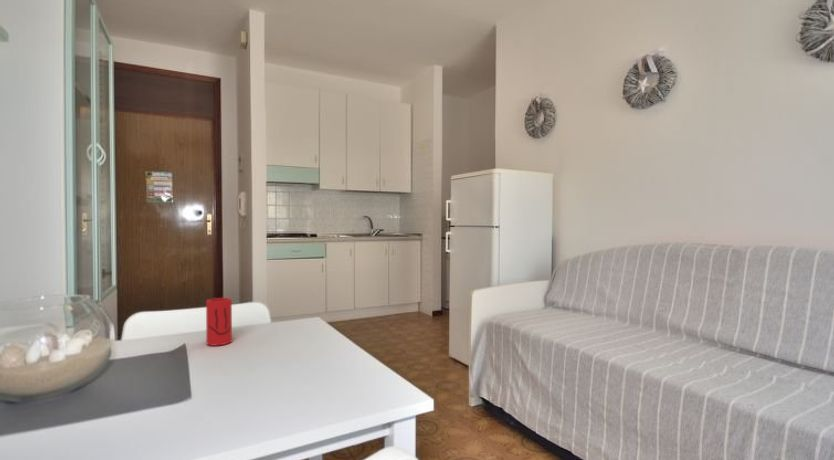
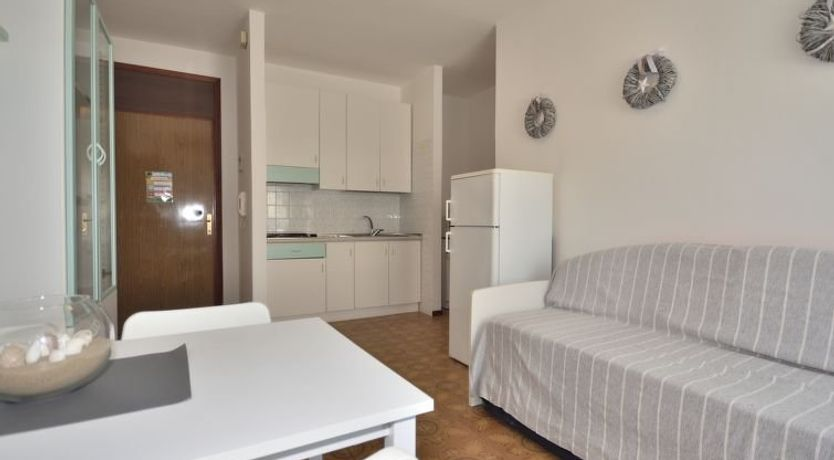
- cup [205,297,233,347]
